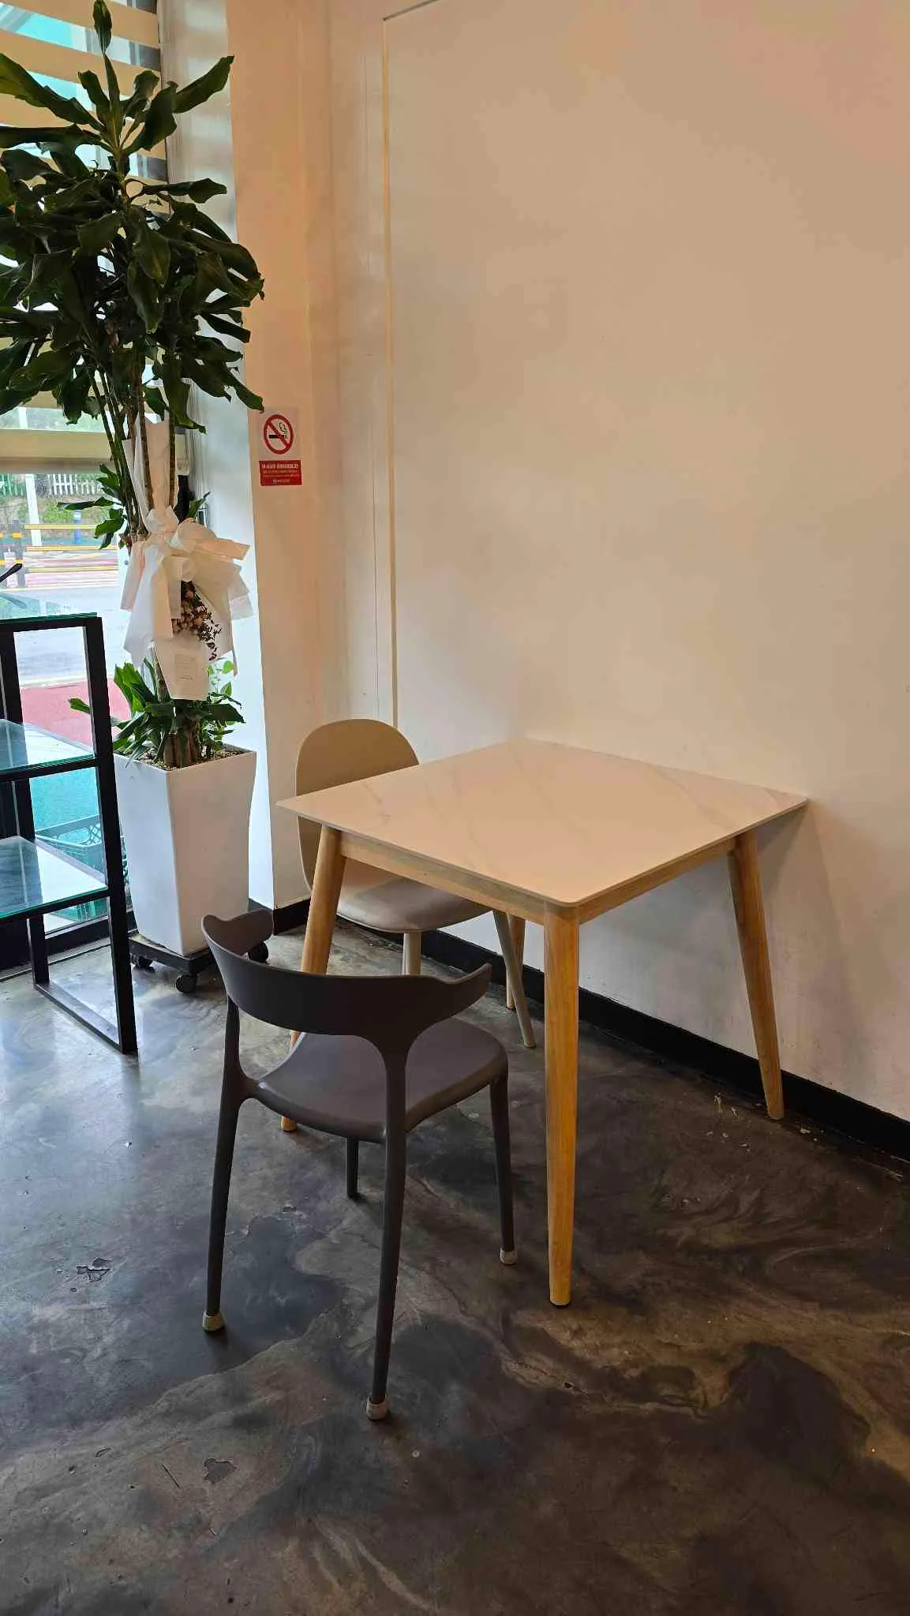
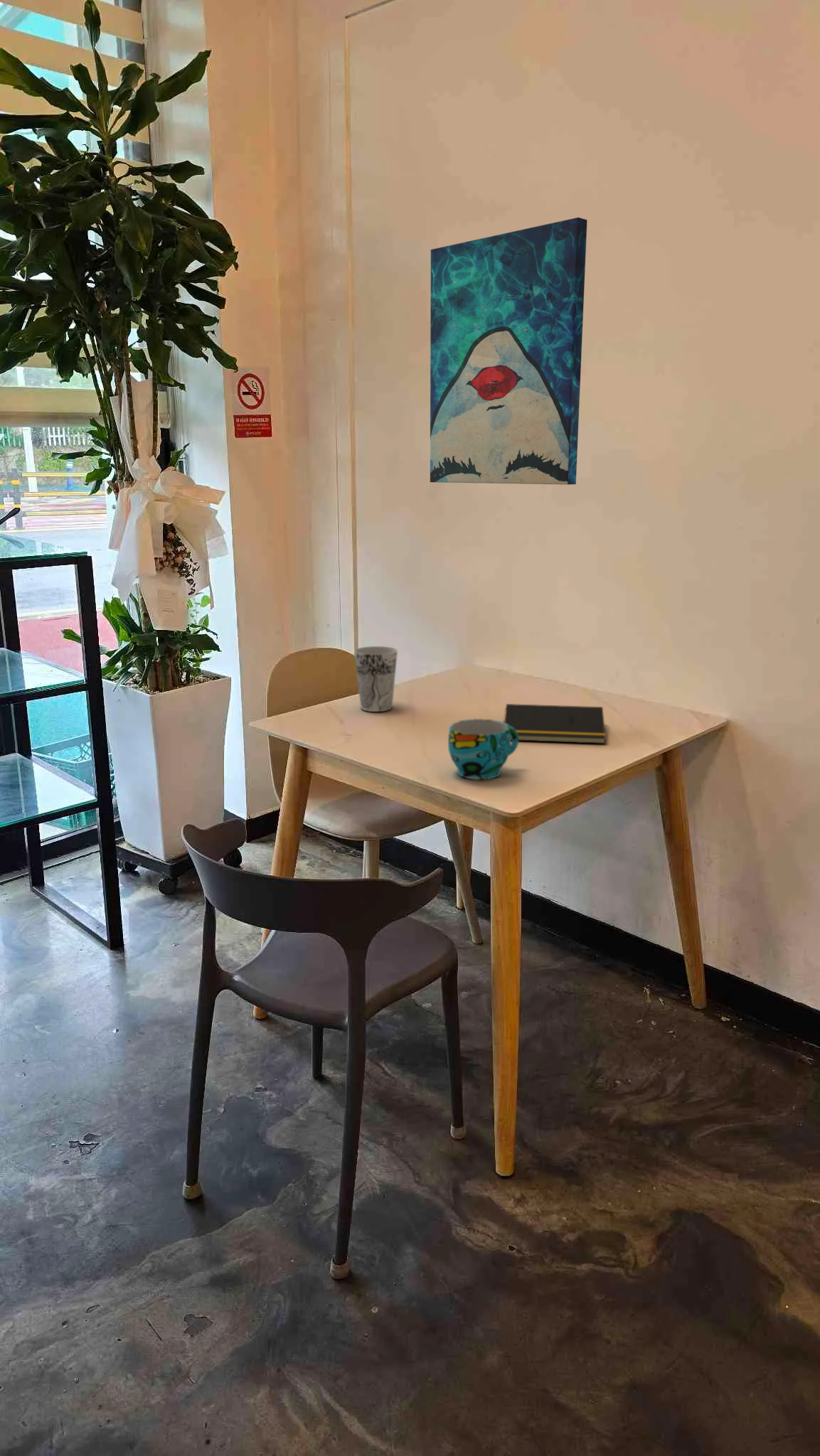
+ wall art [430,217,588,486]
+ cup [353,646,398,712]
+ cup [447,718,519,780]
+ notepad [503,703,607,744]
